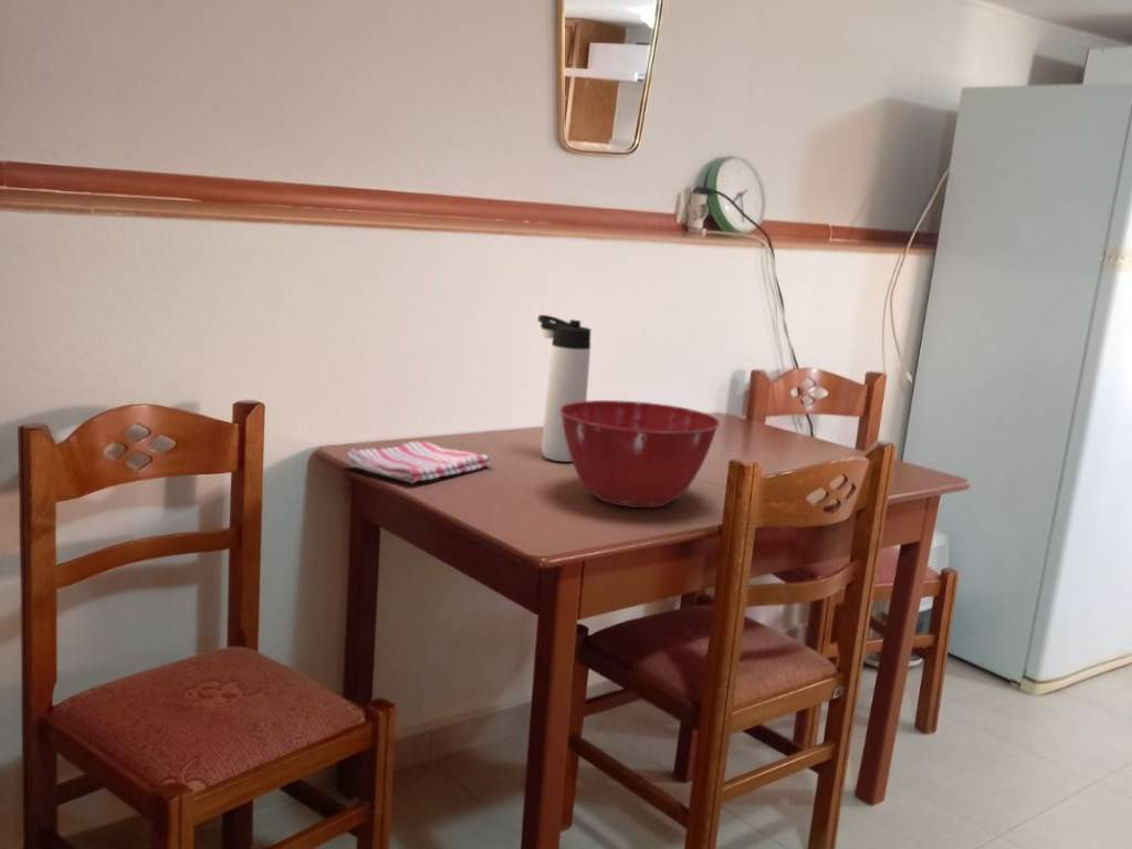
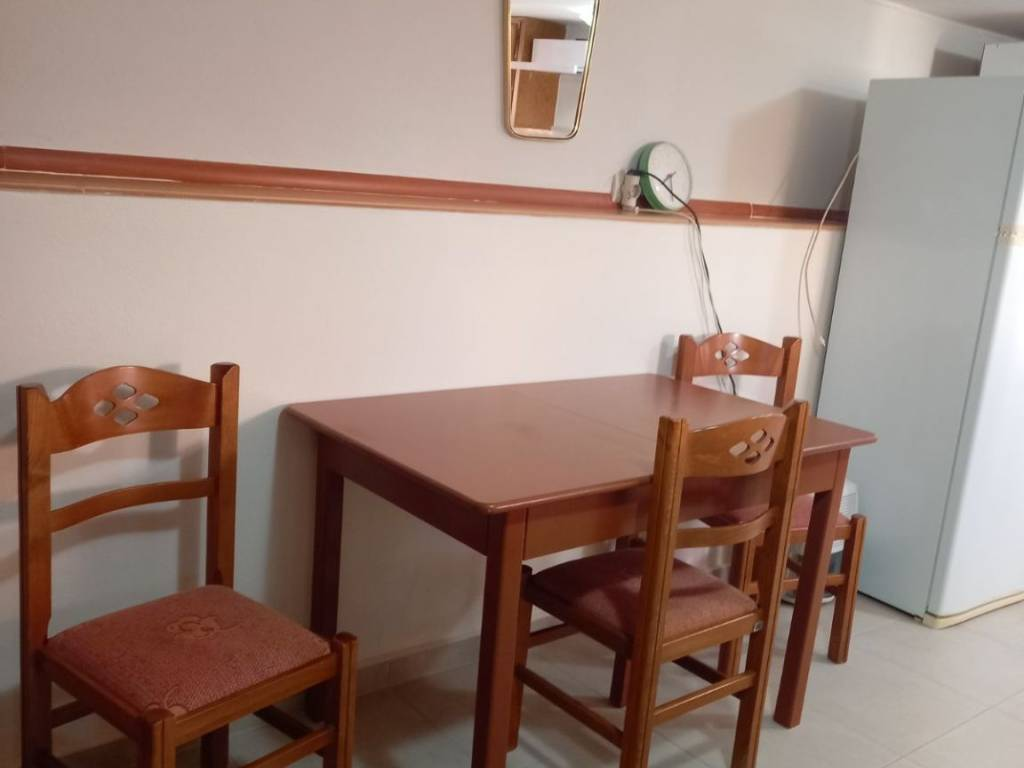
- dish towel [346,440,493,484]
- thermos bottle [536,314,591,463]
- mixing bowl [559,399,721,509]
